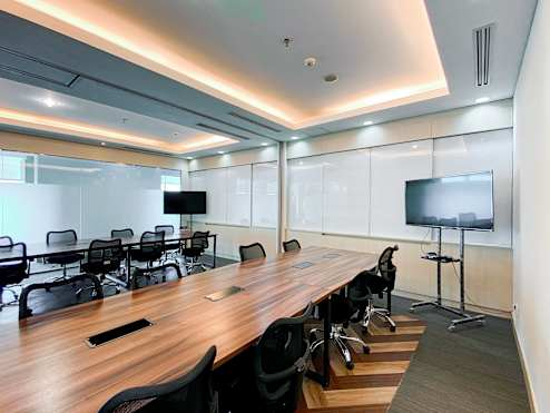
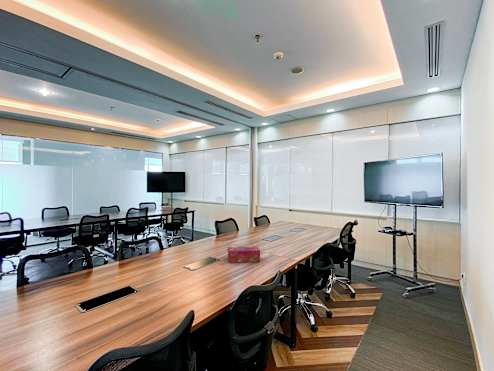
+ tissue box [227,245,261,263]
